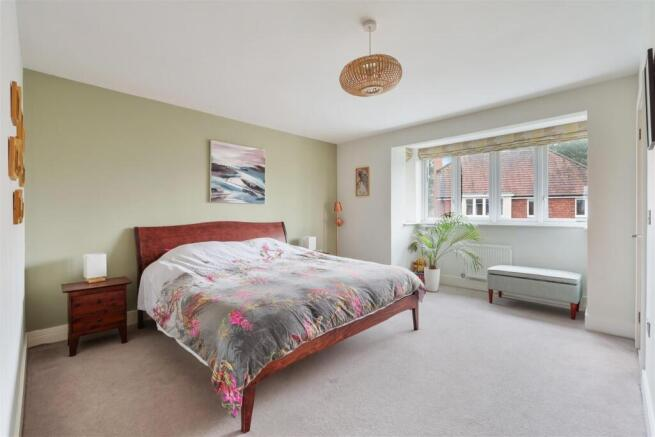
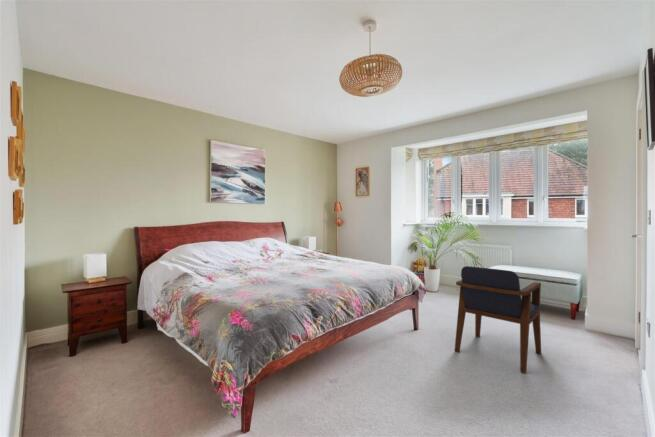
+ armchair [454,265,542,374]
